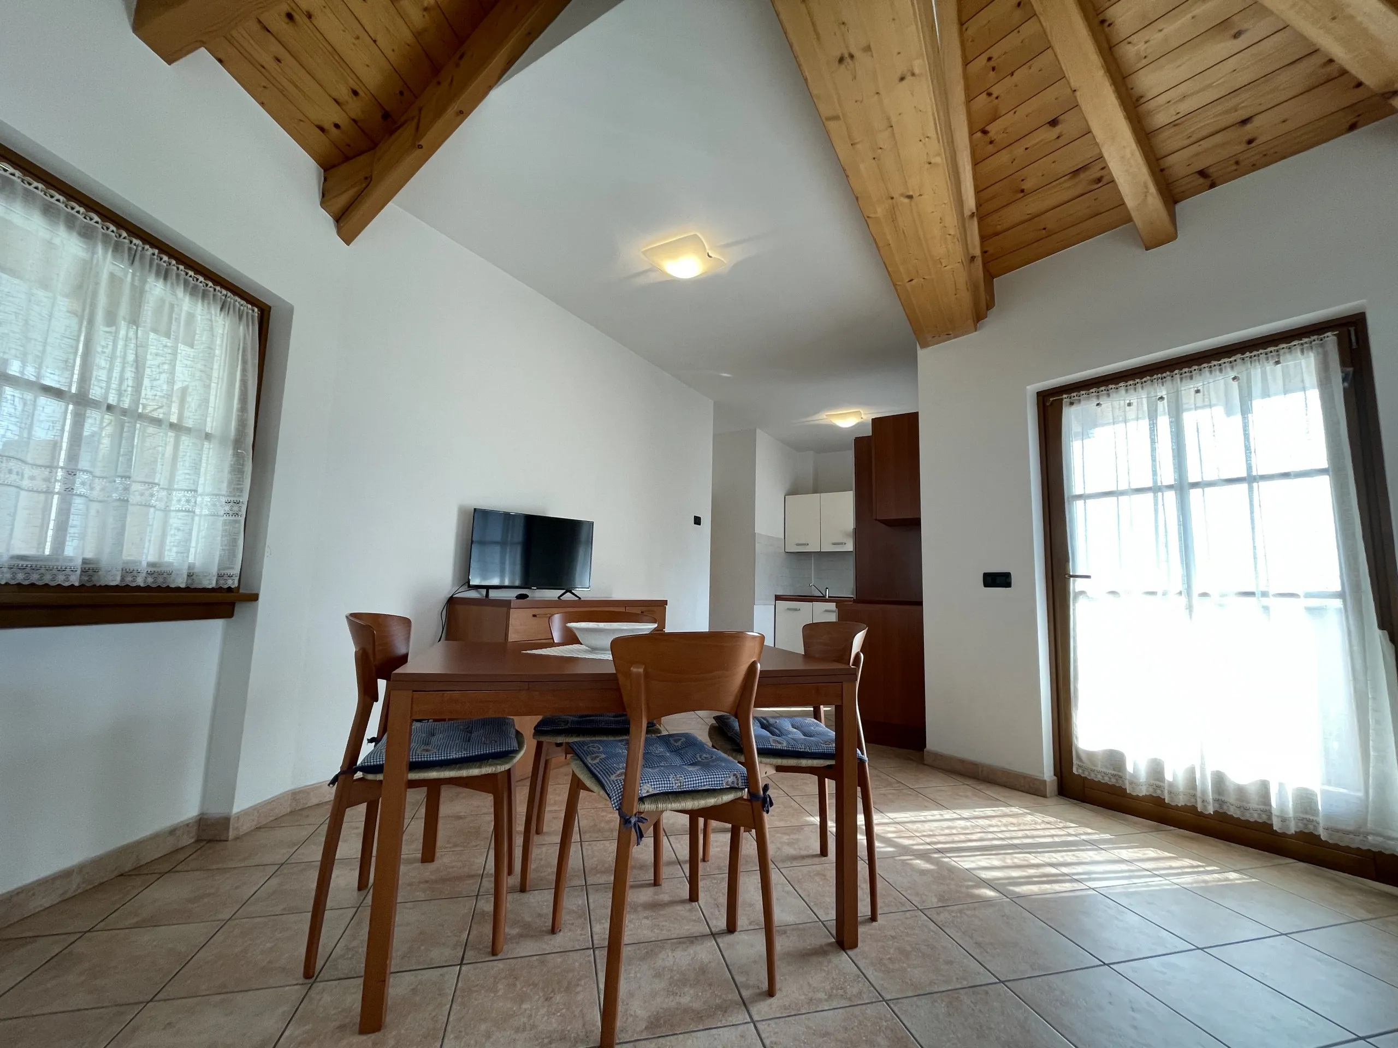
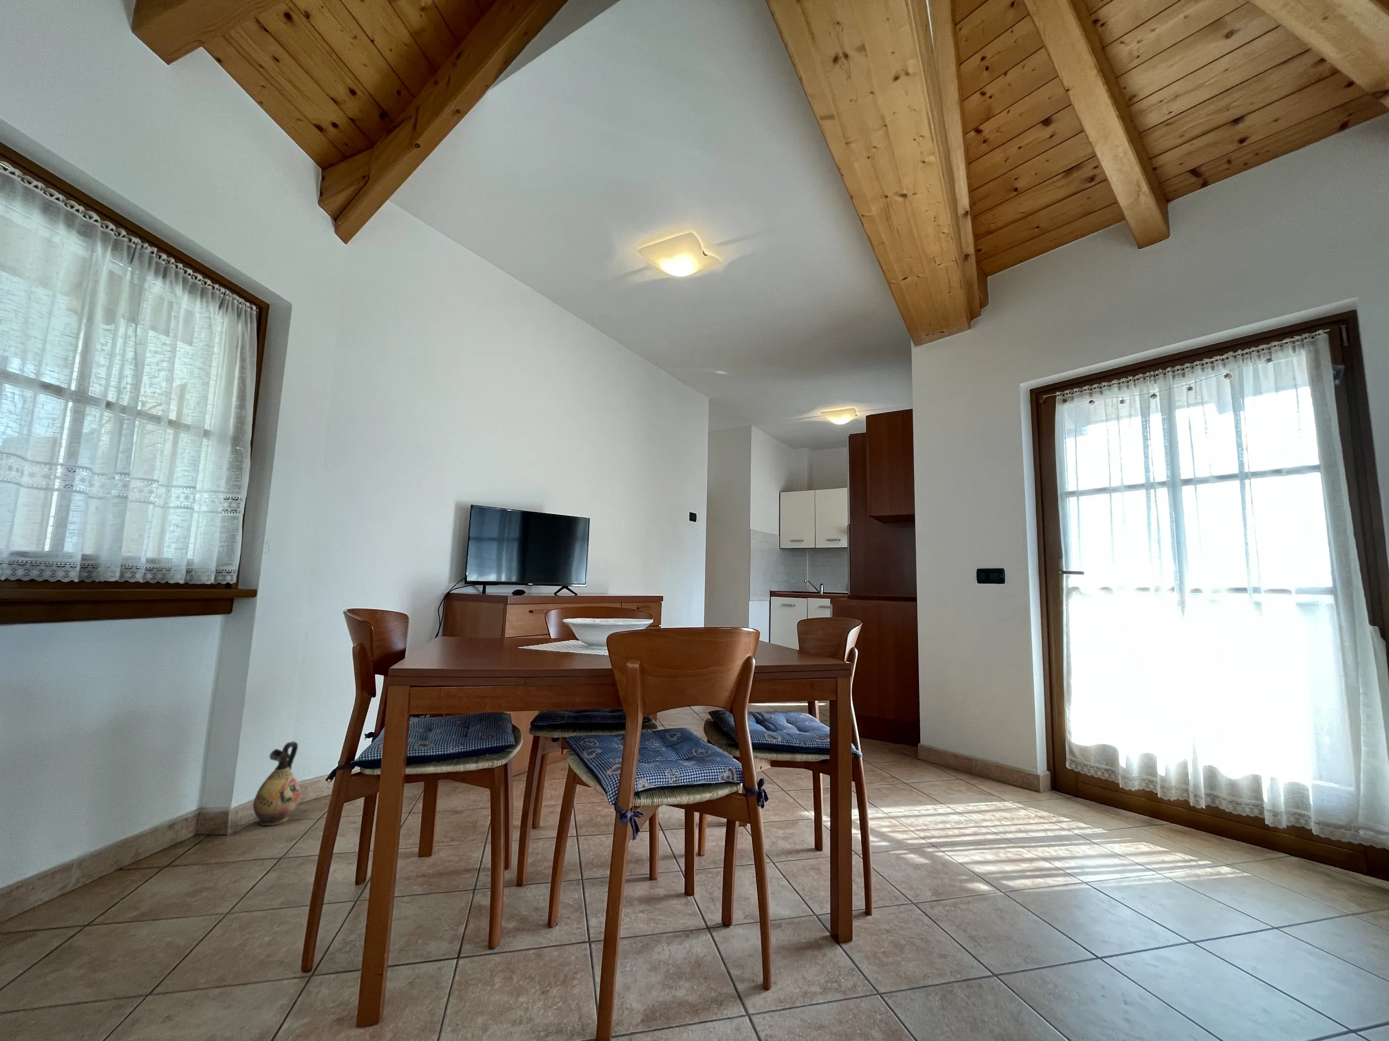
+ ceramic jug [253,740,301,827]
